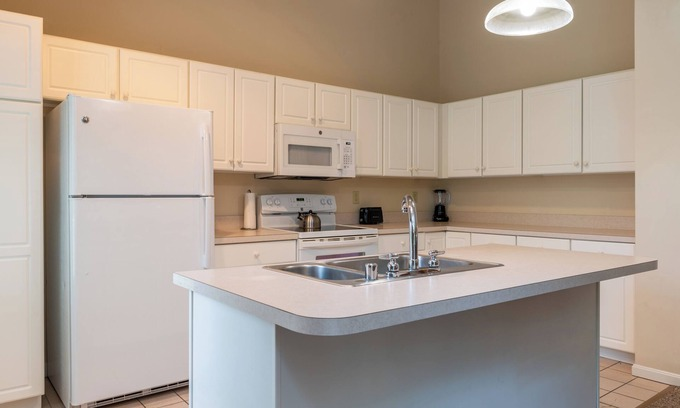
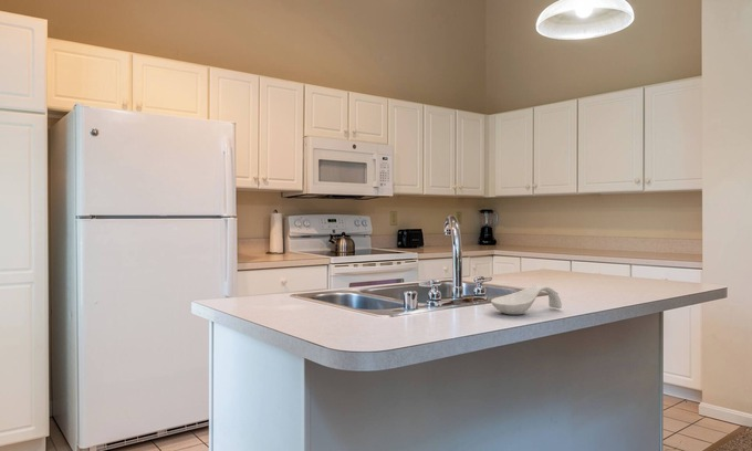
+ spoon rest [490,284,563,315]
